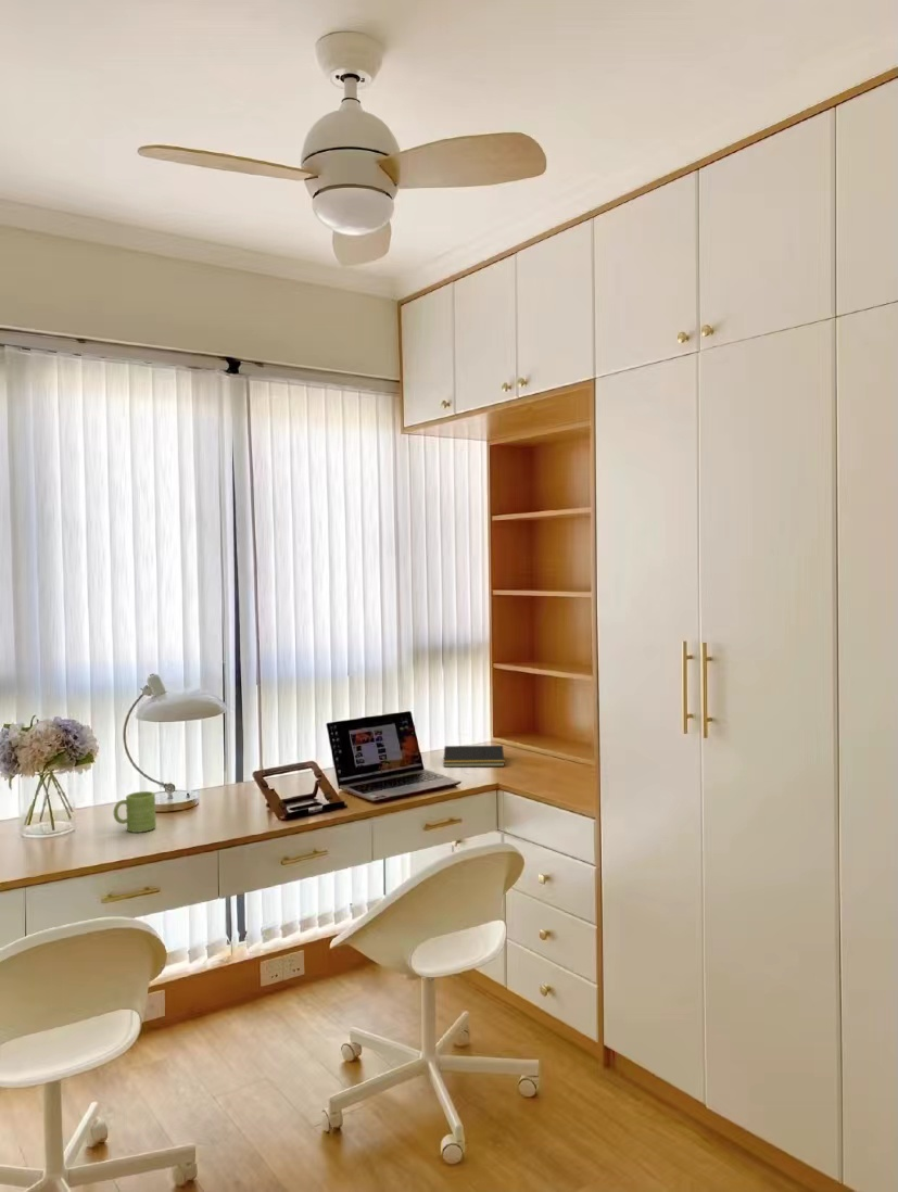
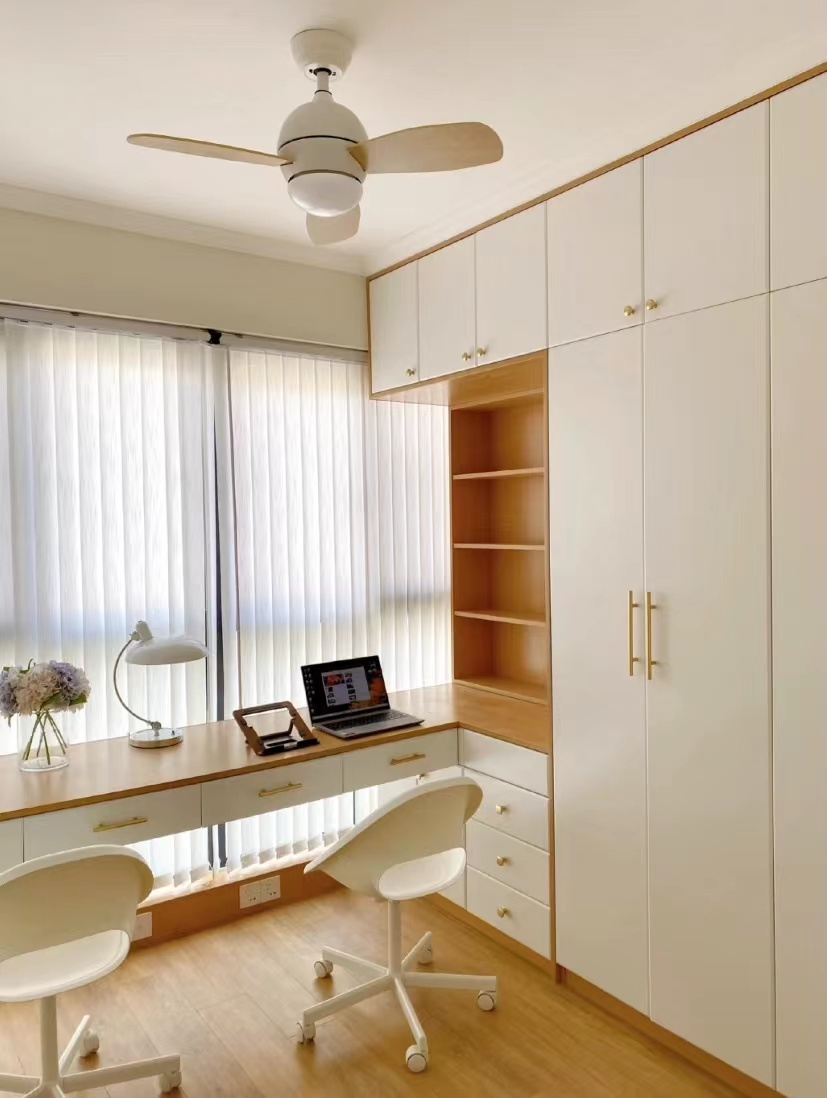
- mug [113,790,157,834]
- notepad [442,745,505,768]
